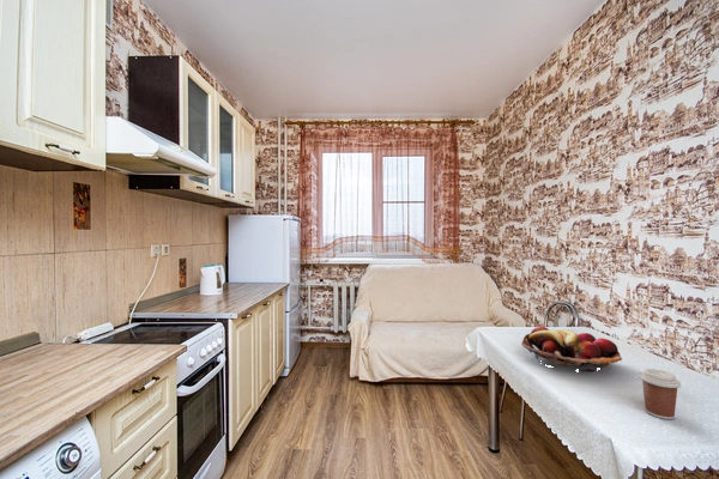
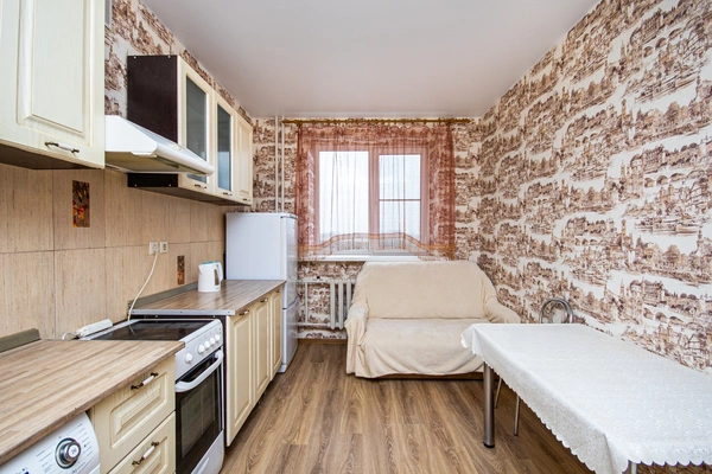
- fruit basket [520,326,623,372]
- coffee cup [639,368,682,420]
